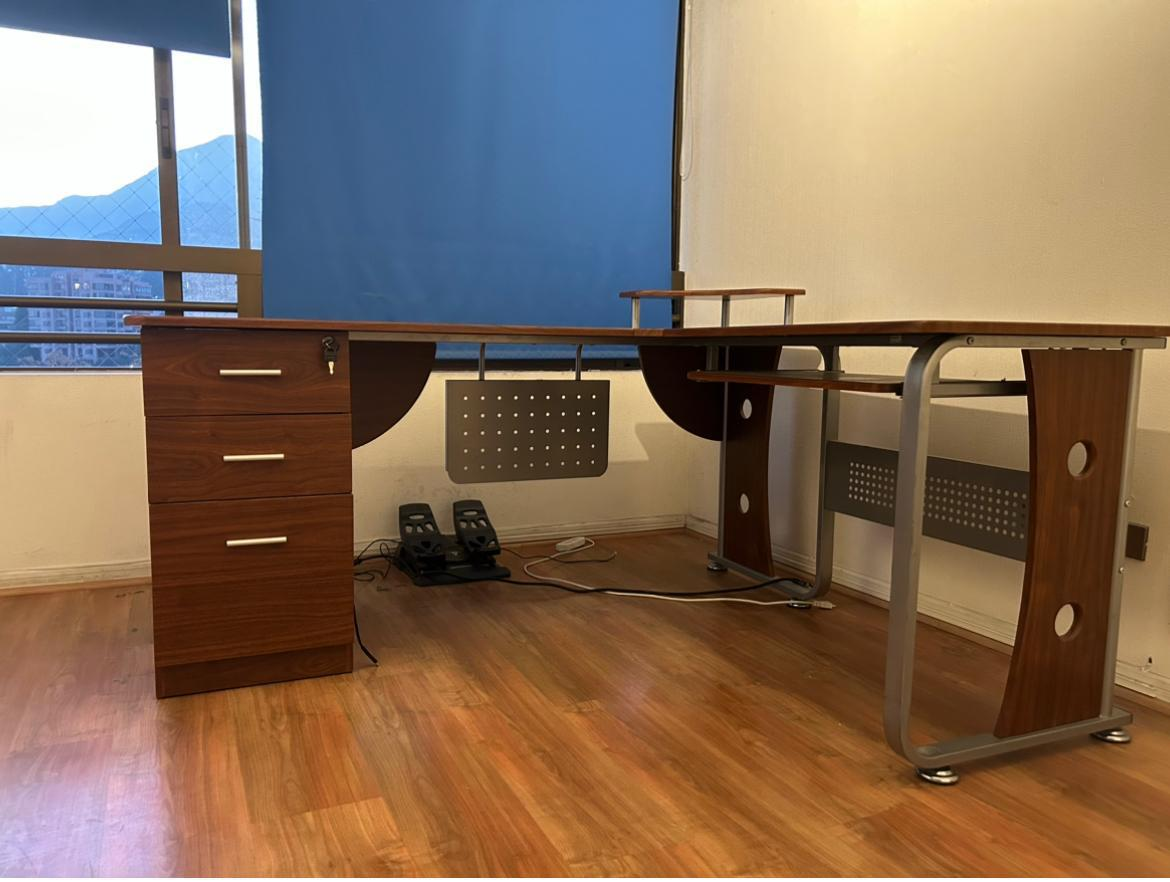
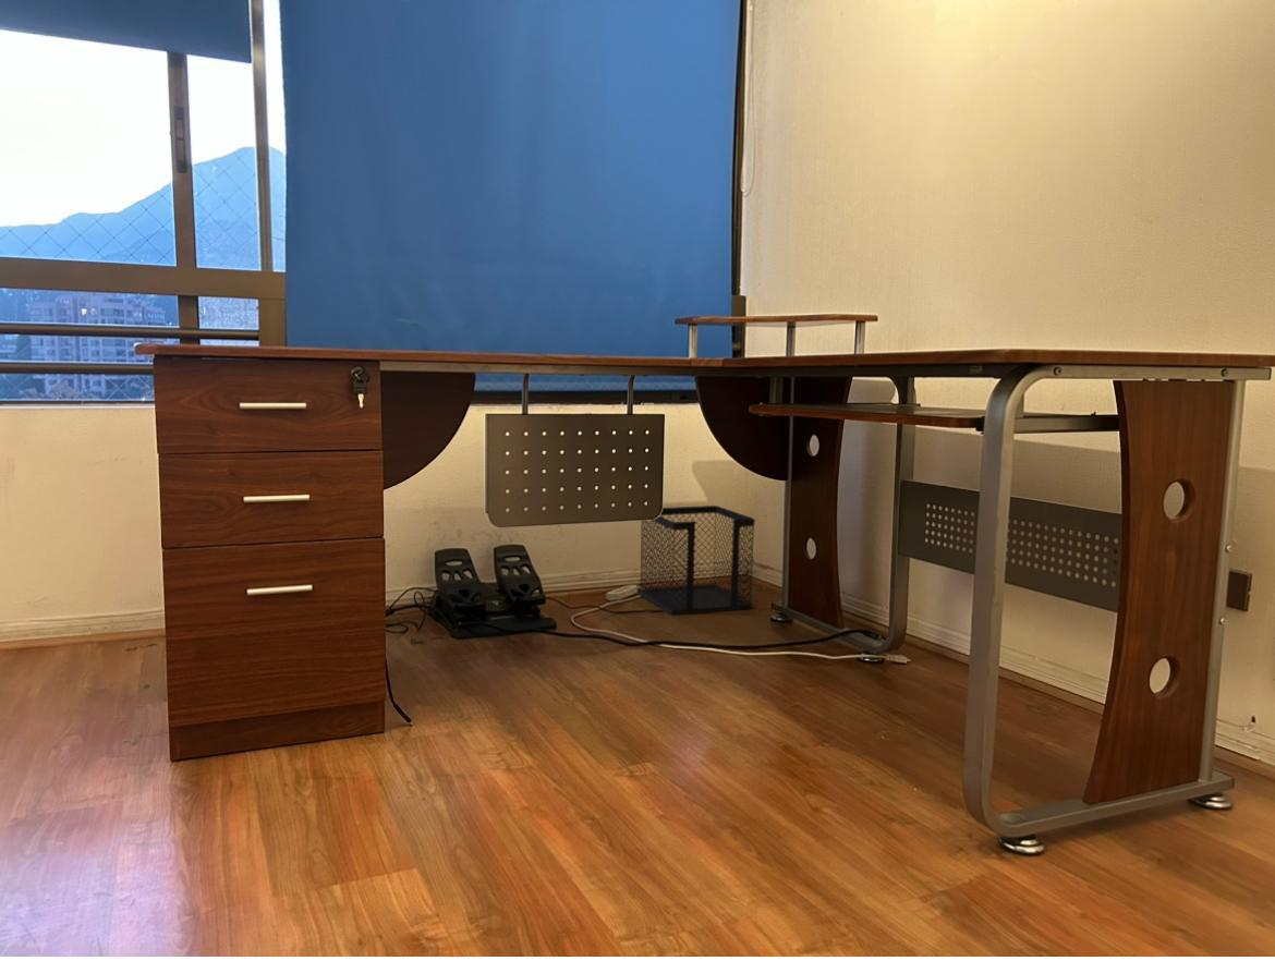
+ wastebasket [638,504,756,617]
